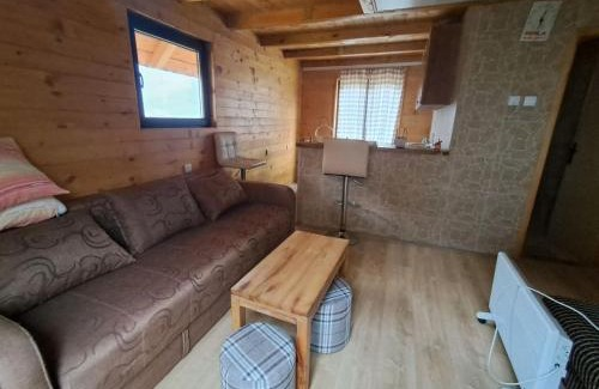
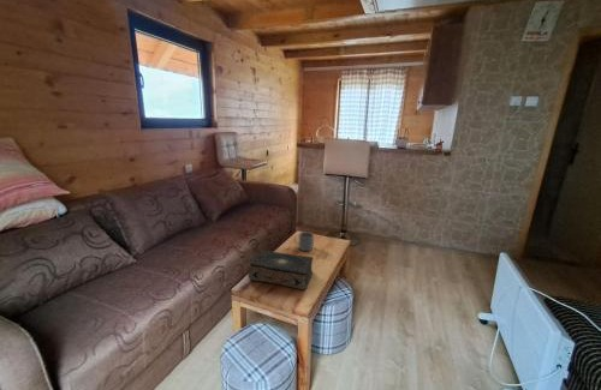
+ mug [293,230,315,252]
+ book [248,248,315,290]
